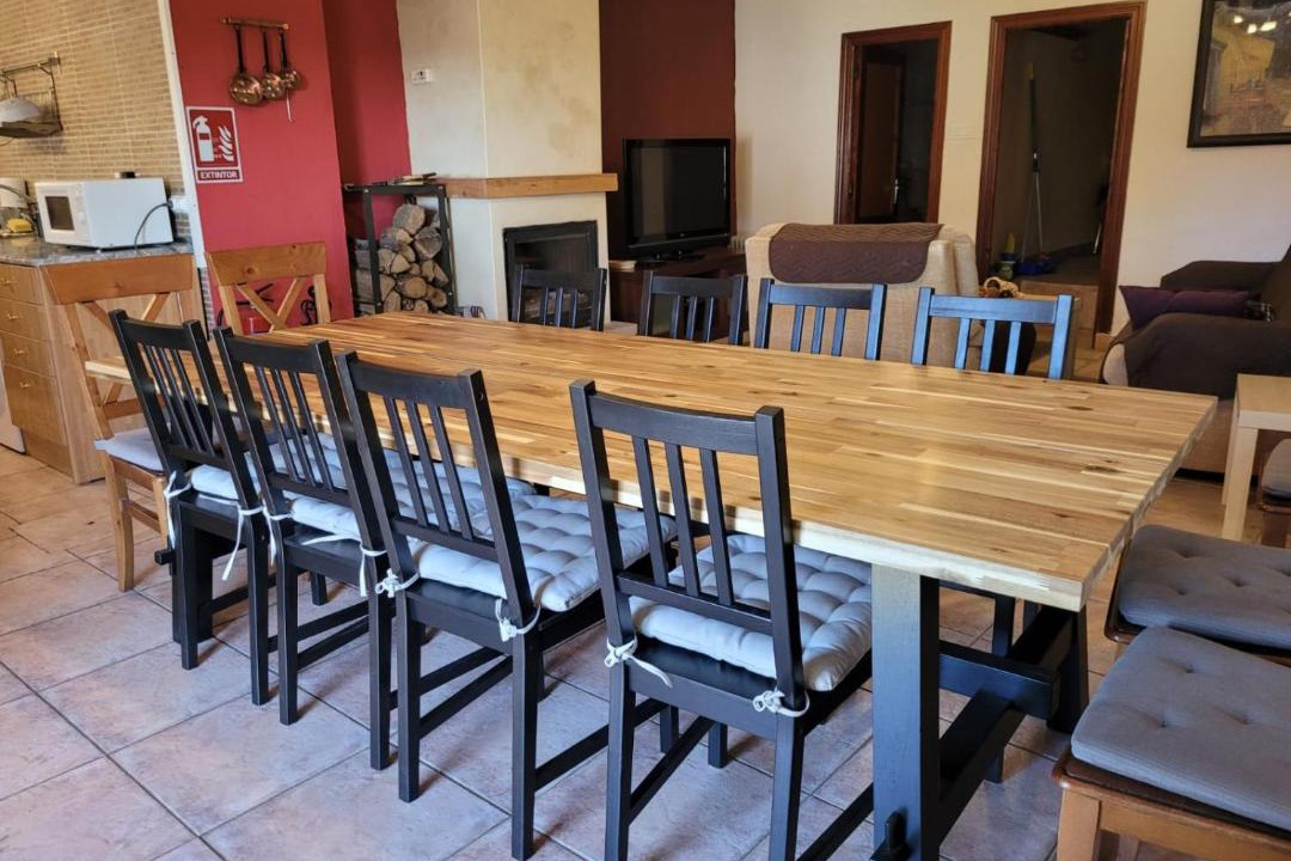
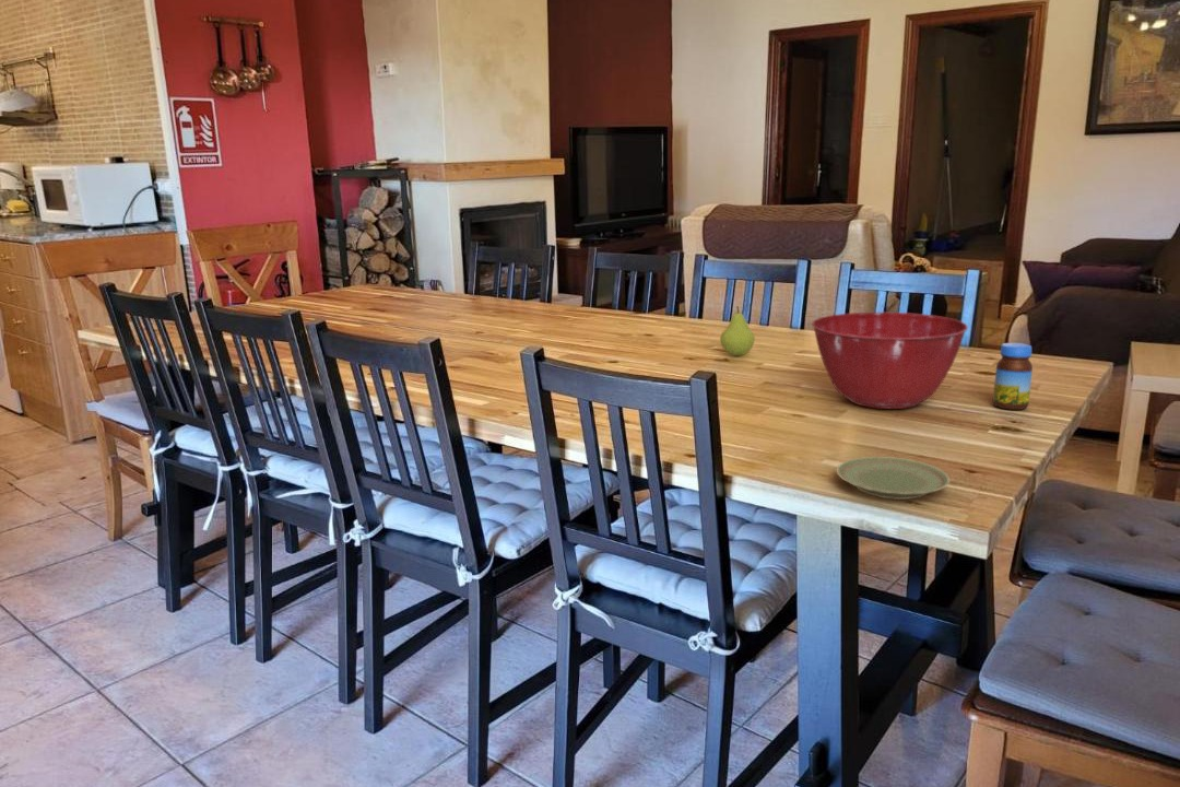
+ fruit [719,305,756,357]
+ plate [835,456,951,501]
+ mixing bowl [811,312,969,410]
+ jar [992,342,1034,411]
